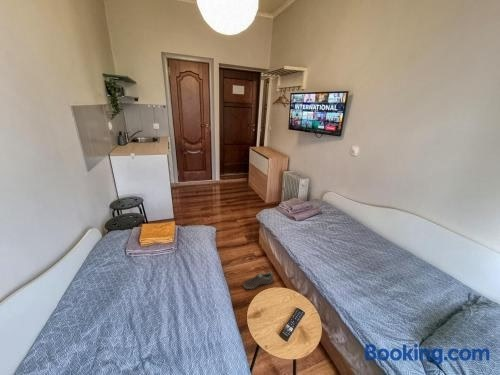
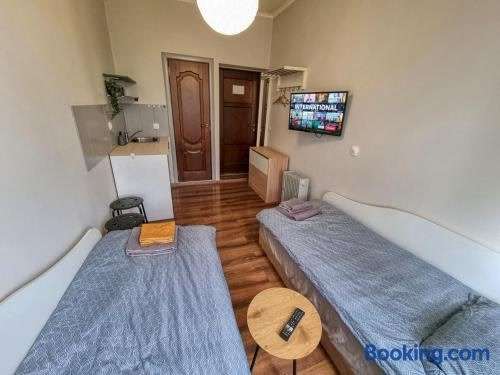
- sneaker [242,270,274,290]
